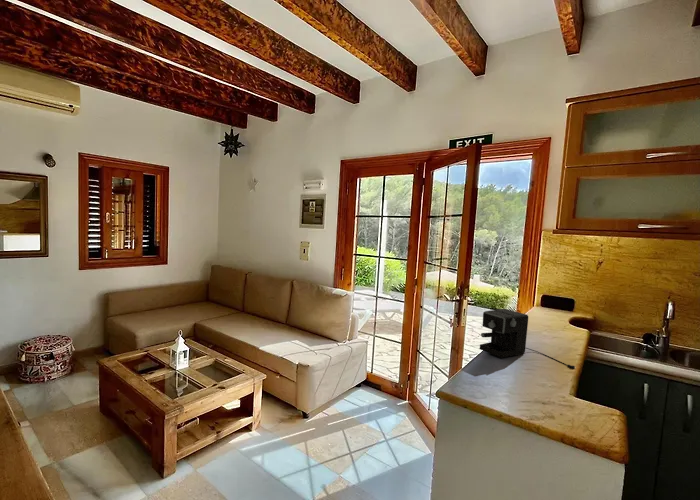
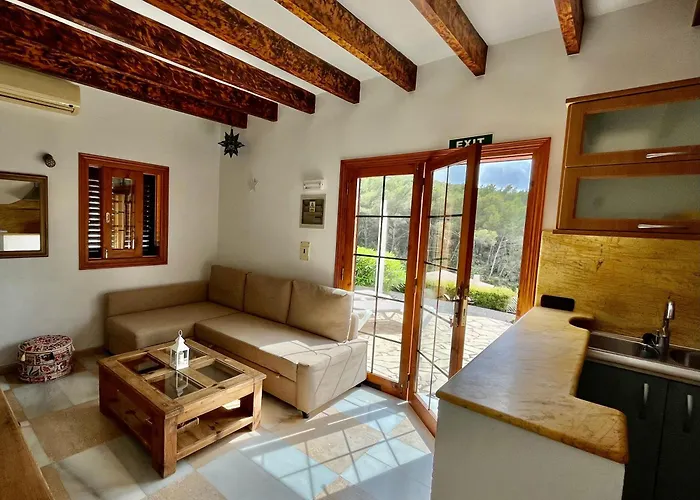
- coffee maker [479,308,576,369]
